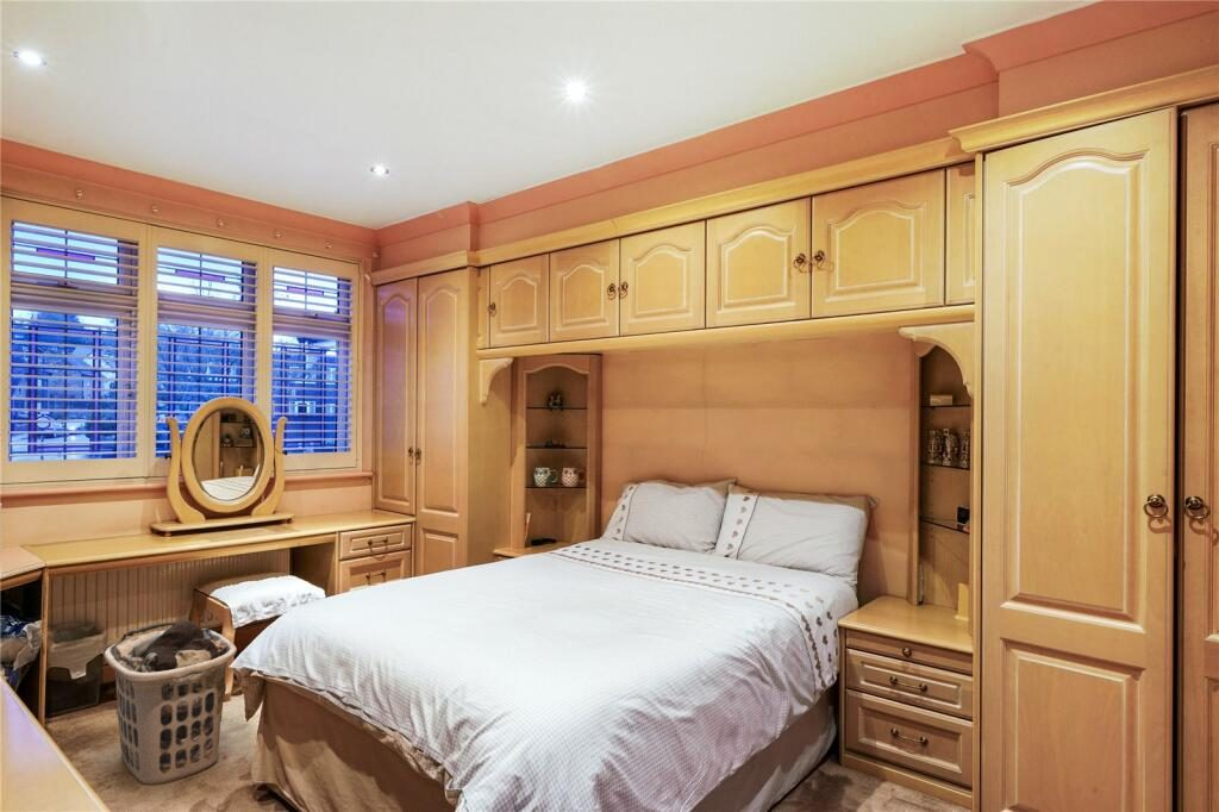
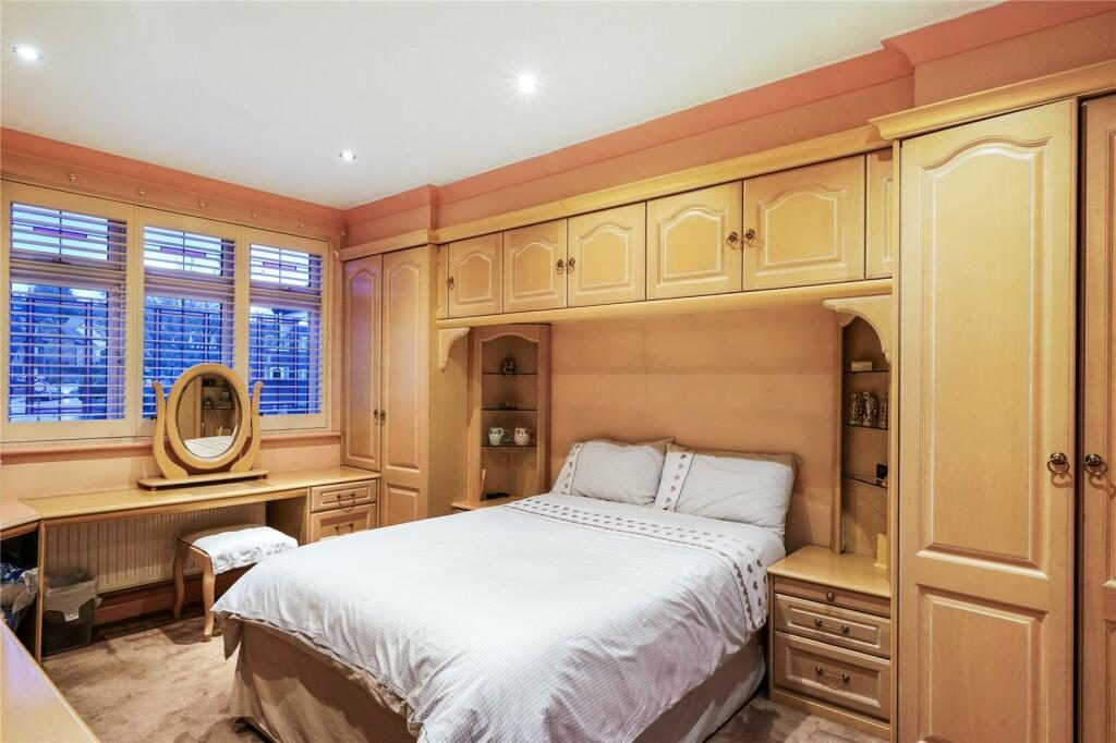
- clothes hamper [102,619,238,786]
